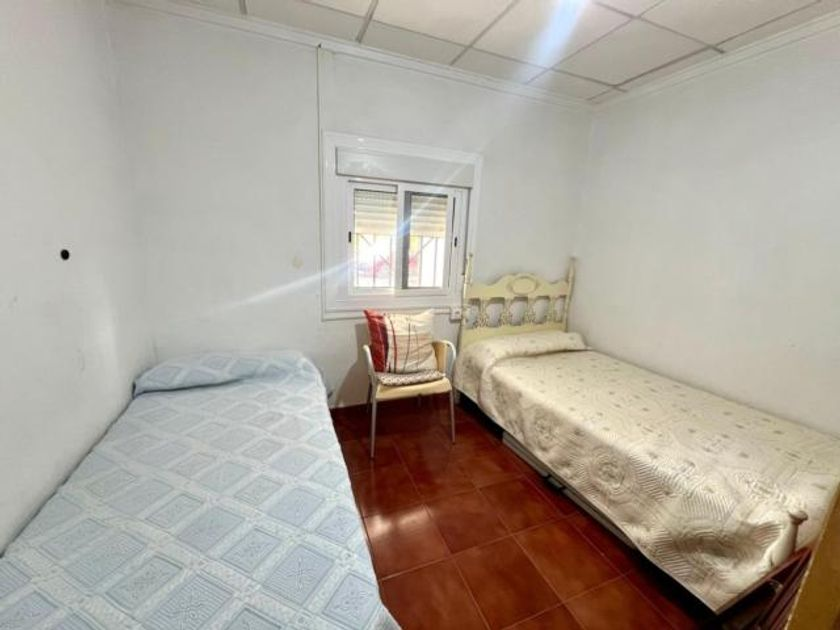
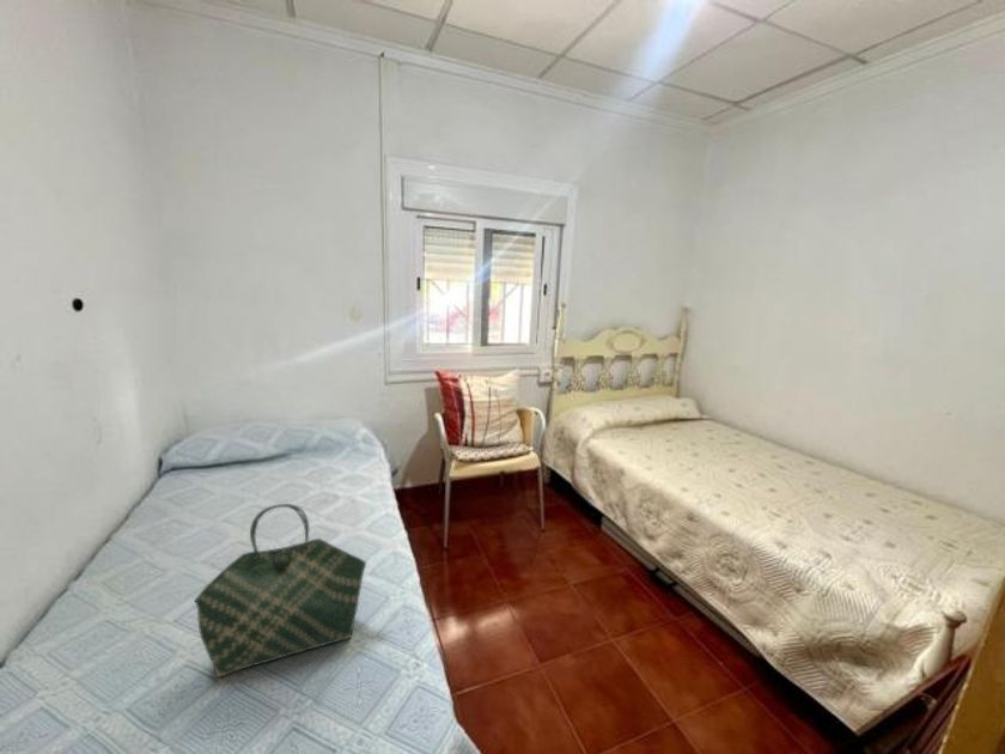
+ tote bag [193,503,367,679]
